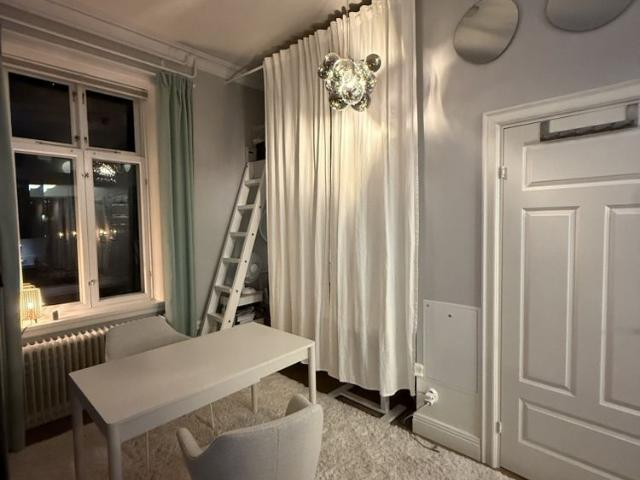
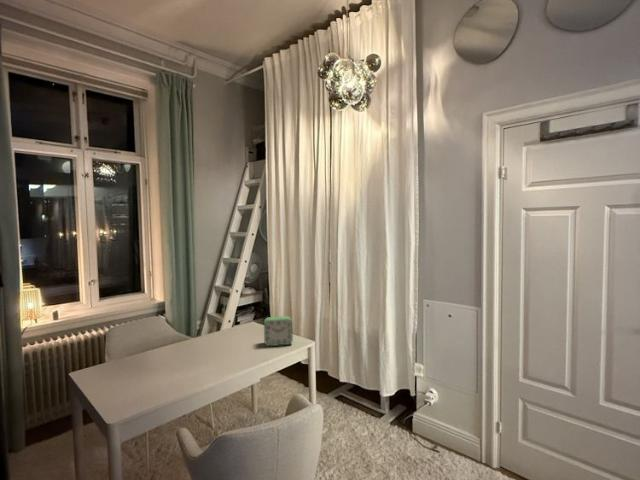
+ alarm clock [263,315,294,347]
